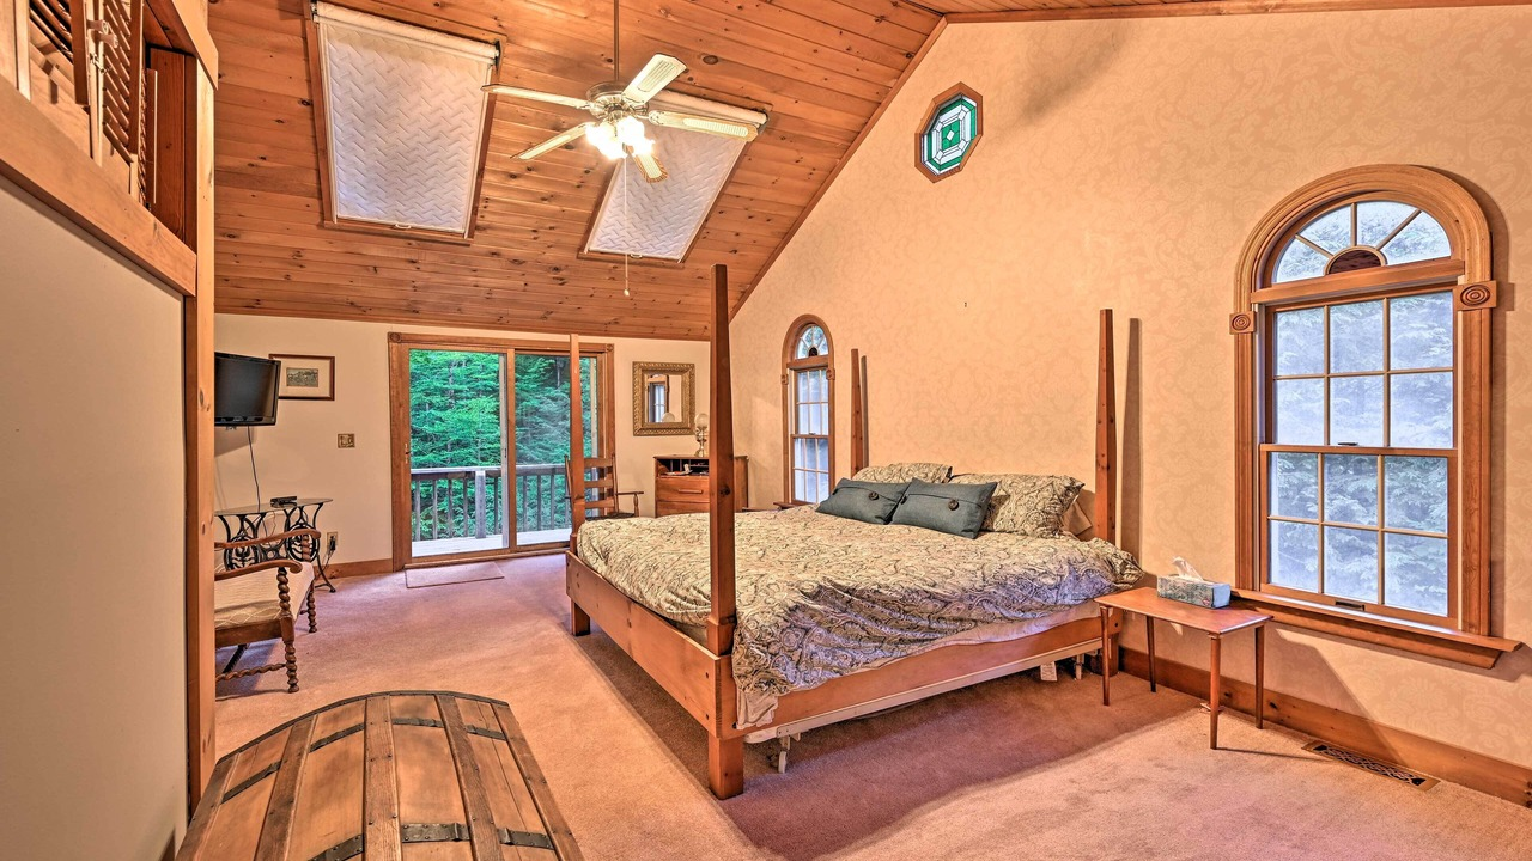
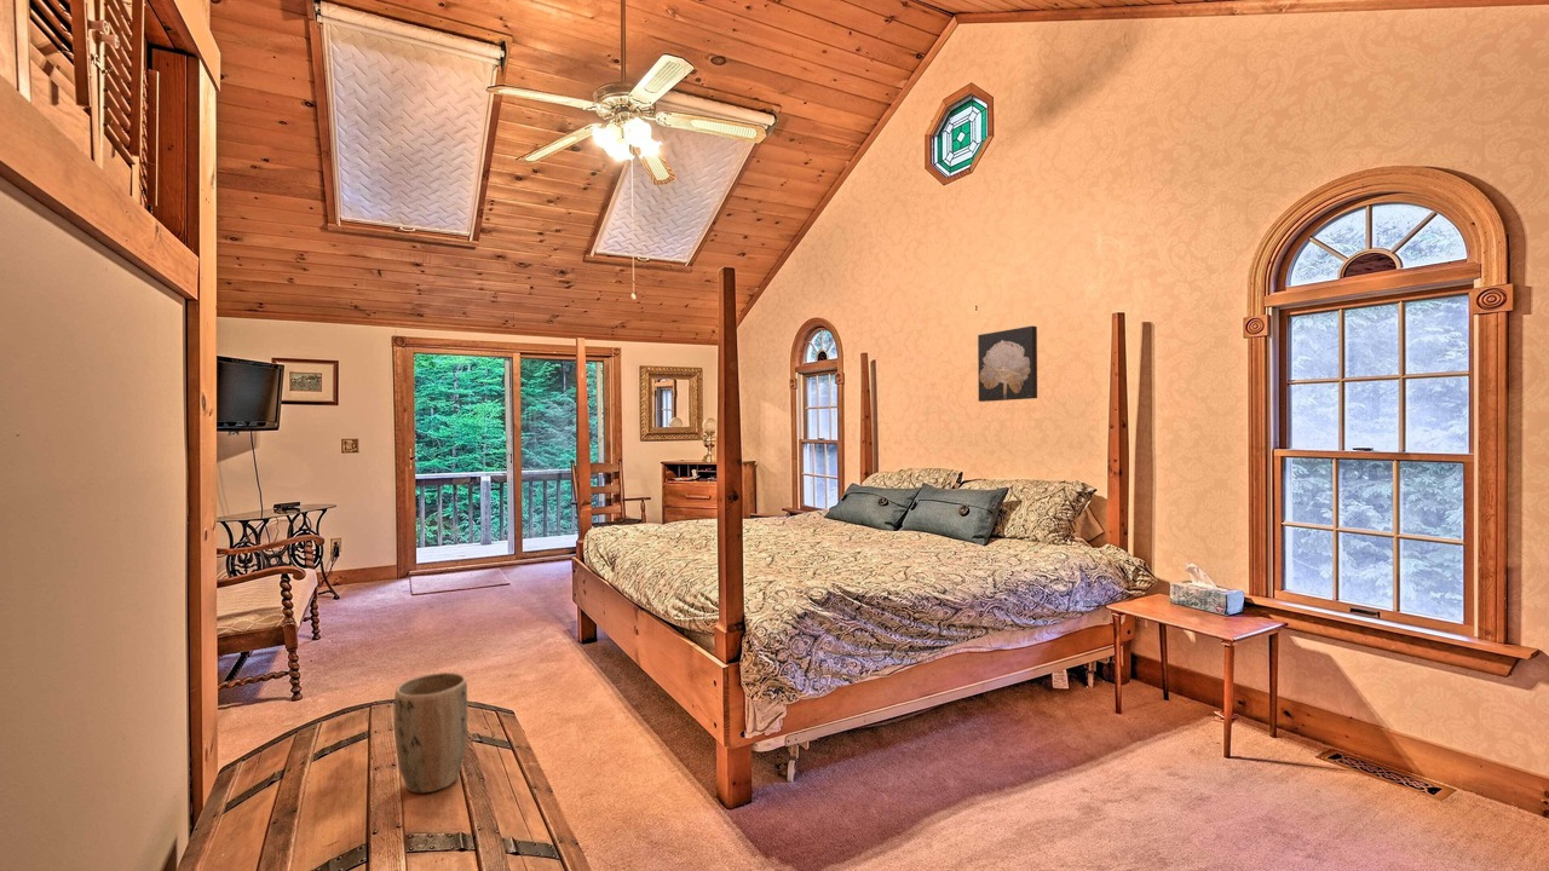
+ wall art [977,325,1038,403]
+ plant pot [393,671,470,794]
